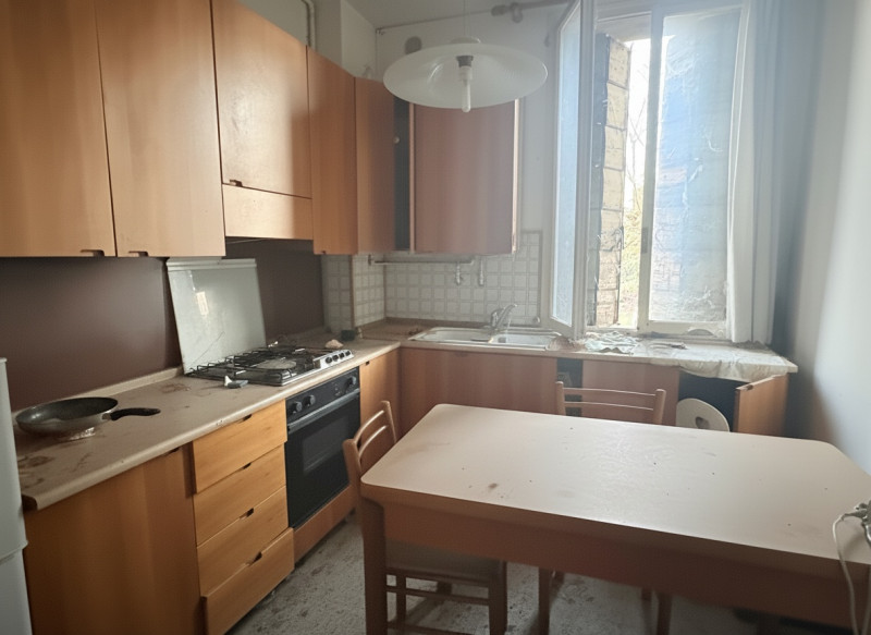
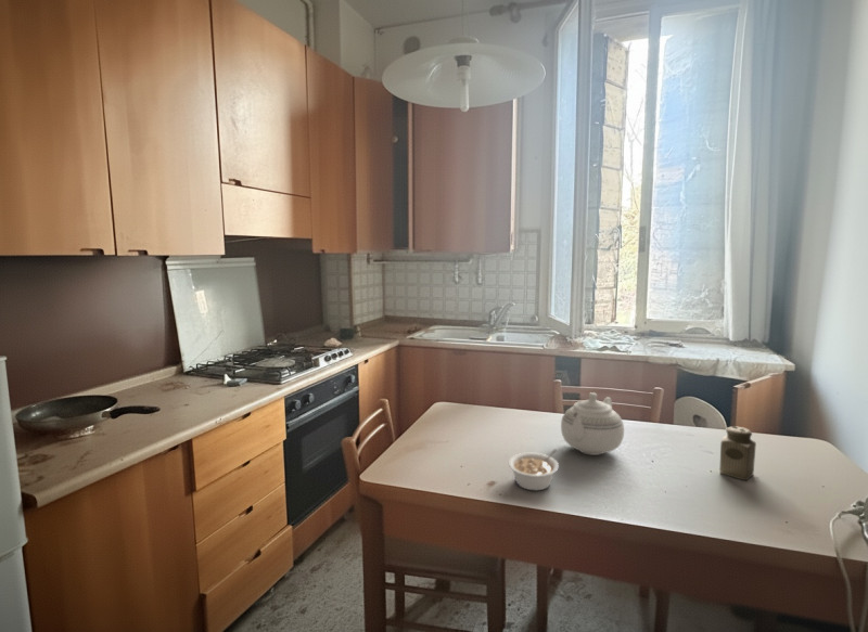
+ salt shaker [718,425,757,481]
+ teapot [560,391,625,456]
+ legume [508,449,560,491]
